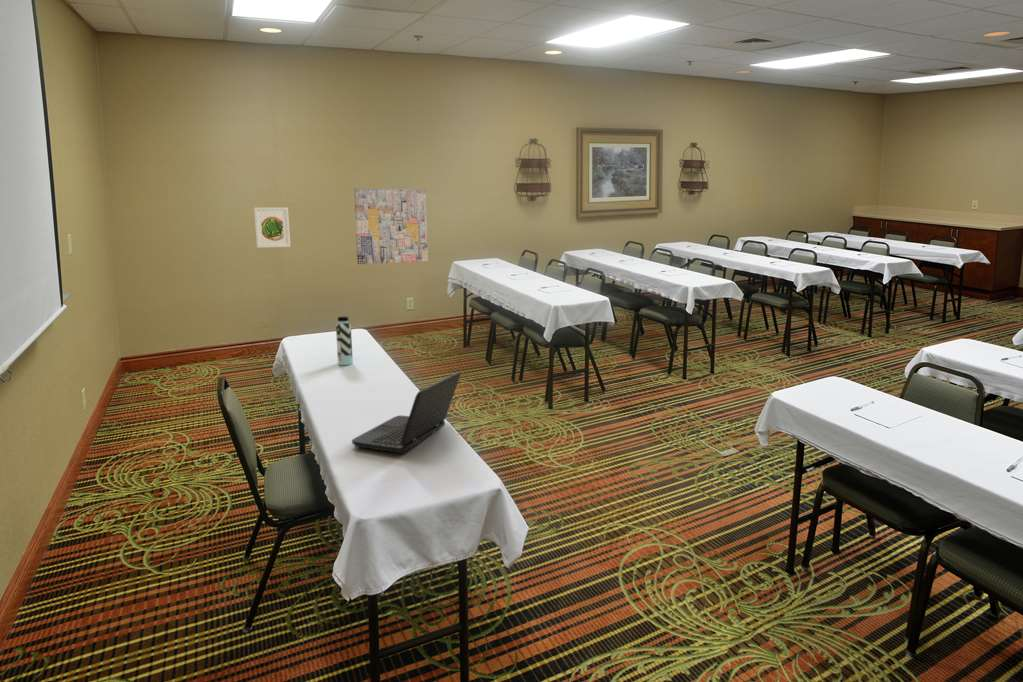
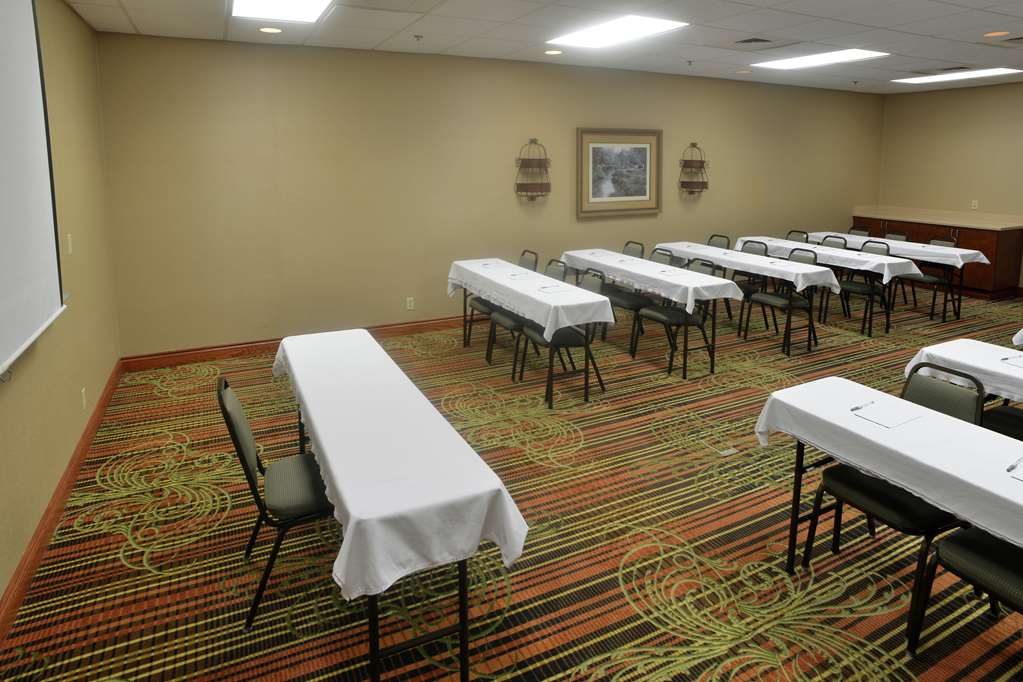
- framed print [253,207,291,249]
- laptop [351,370,461,454]
- water bottle [335,316,354,366]
- wall art [353,188,429,265]
